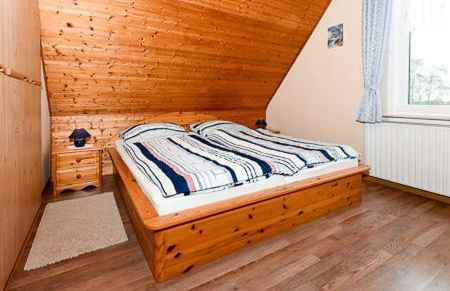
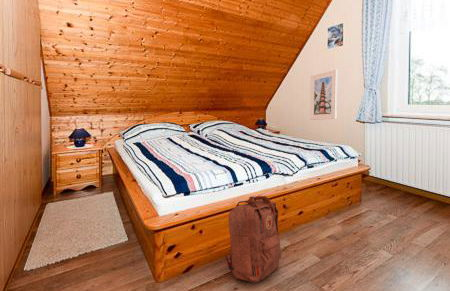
+ backpack [224,195,282,283]
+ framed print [309,69,338,121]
